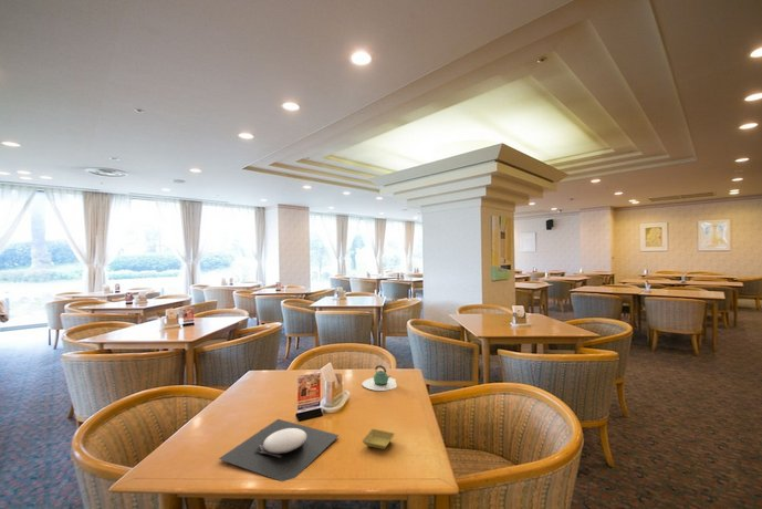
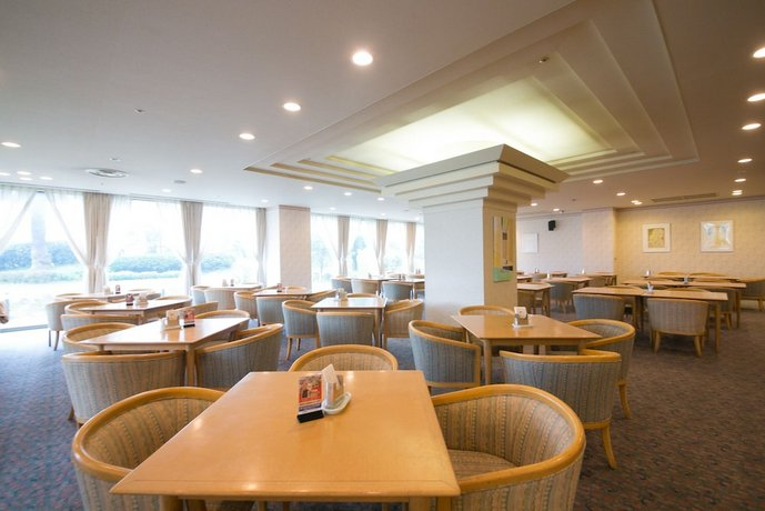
- teapot [362,364,397,392]
- saucer [361,428,396,450]
- plate [218,418,341,482]
